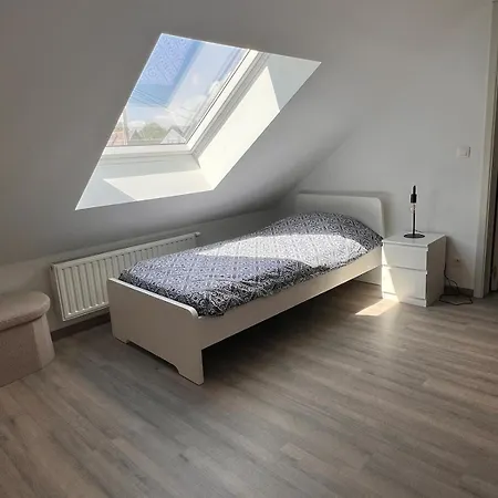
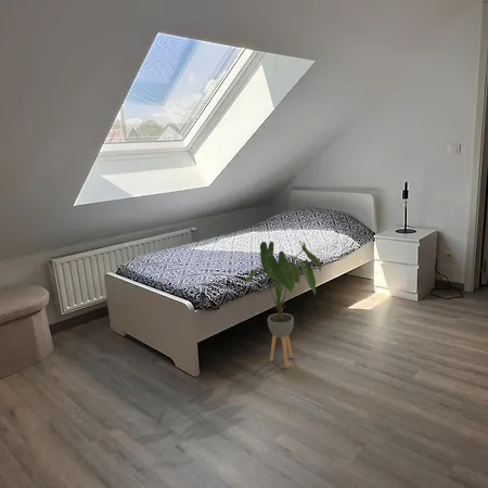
+ house plant [243,240,322,369]
